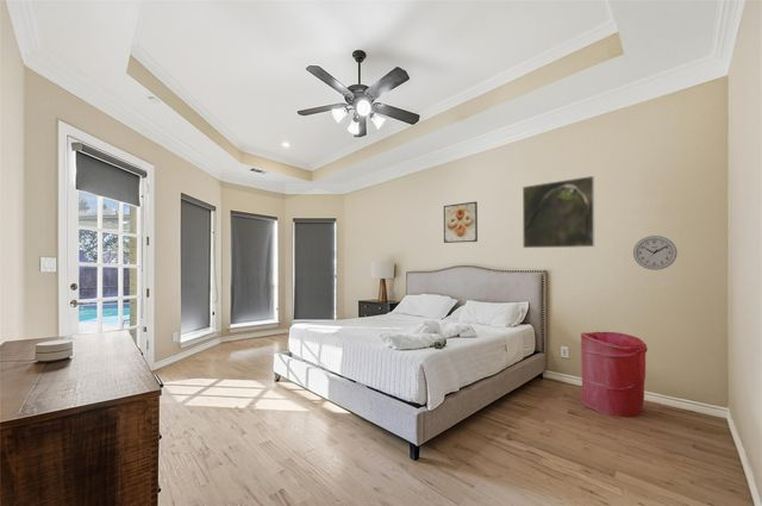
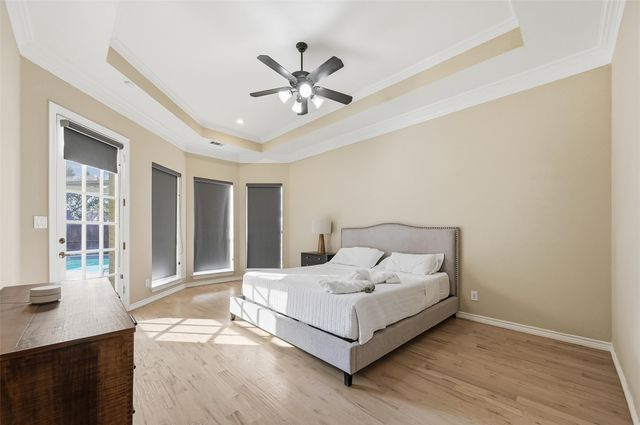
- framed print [521,175,595,249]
- laundry hamper [579,331,649,418]
- wall clock [632,235,679,271]
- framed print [443,200,479,244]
